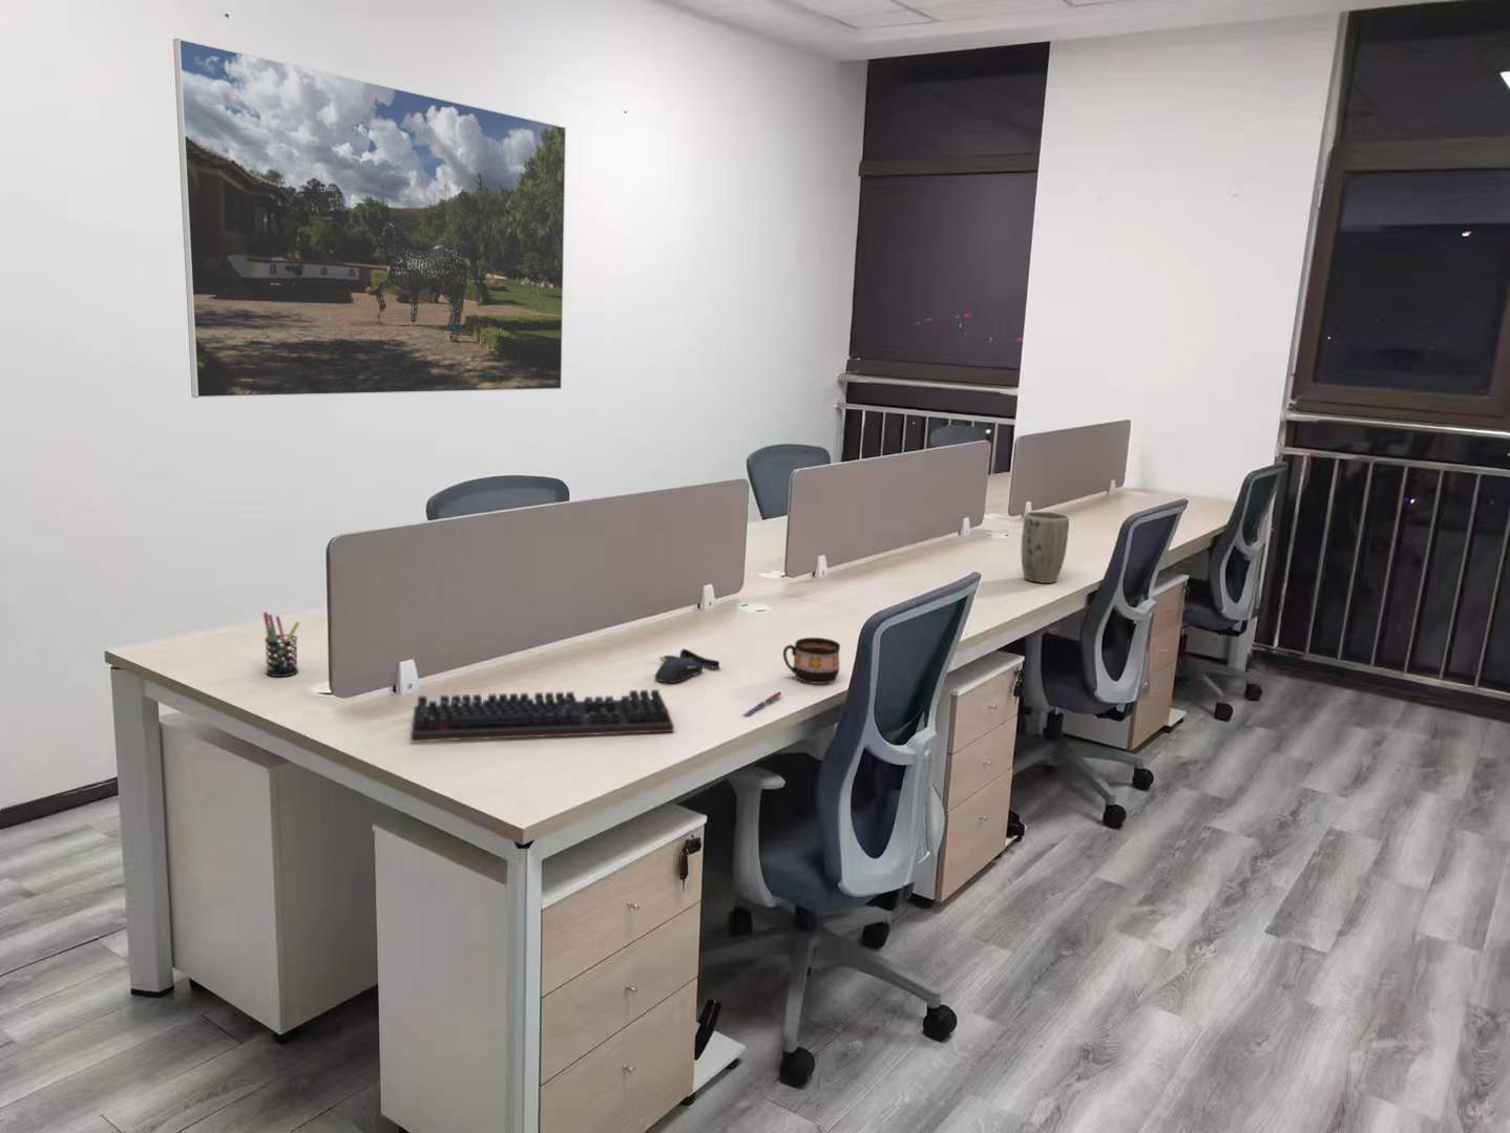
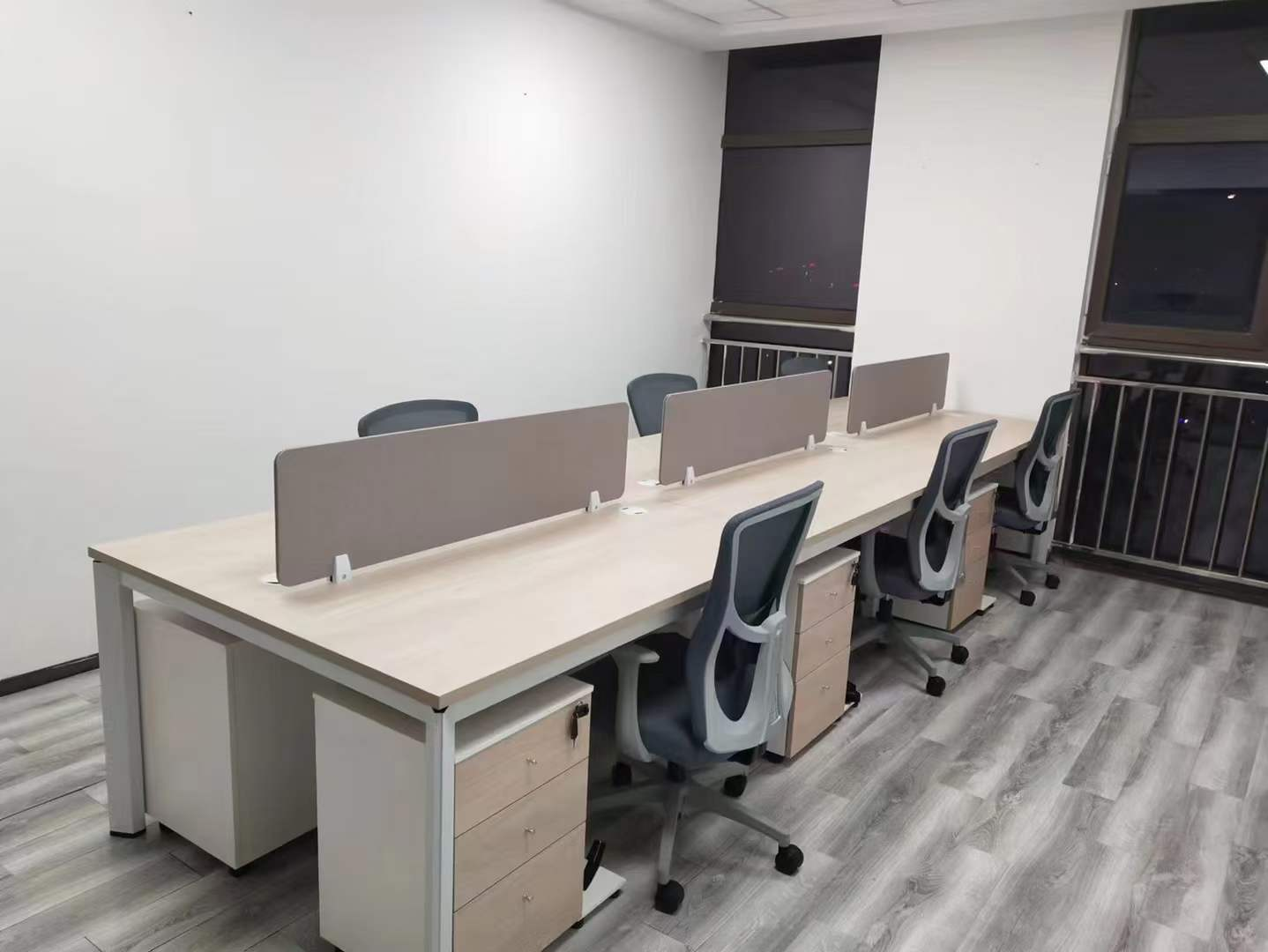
- plant pot [1019,511,1071,584]
- pen holder [262,611,301,677]
- computer mouse [654,649,722,684]
- keyboard [410,688,675,743]
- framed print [173,38,567,399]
- pen [742,691,782,716]
- cup [782,637,841,686]
